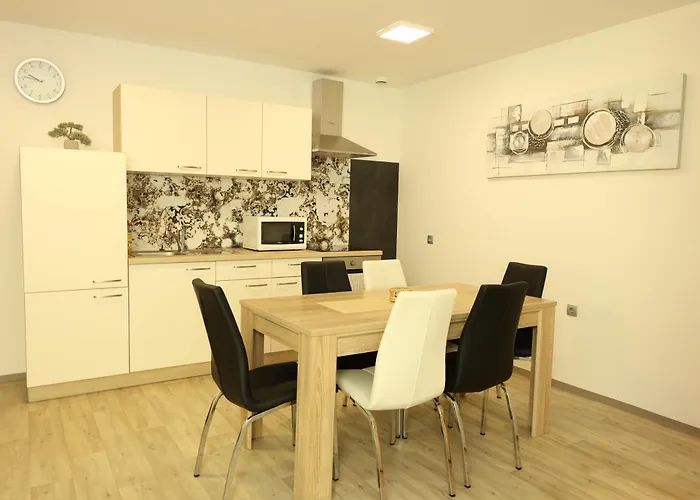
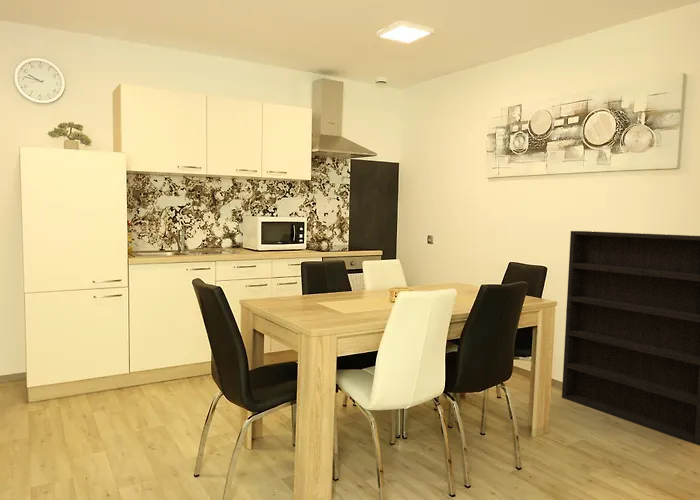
+ shelving unit [561,230,700,447]
